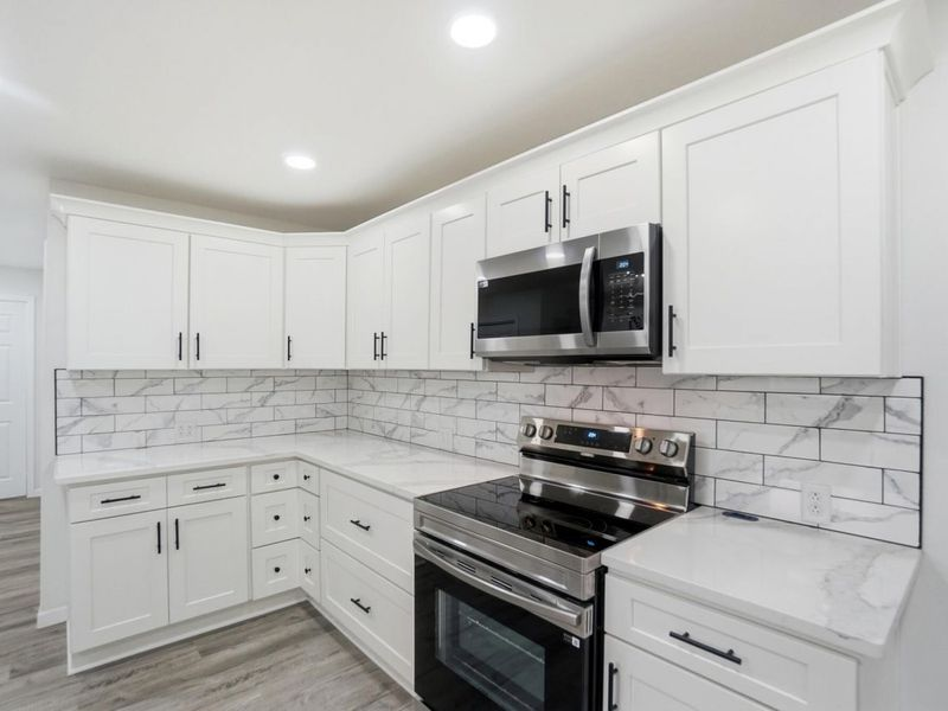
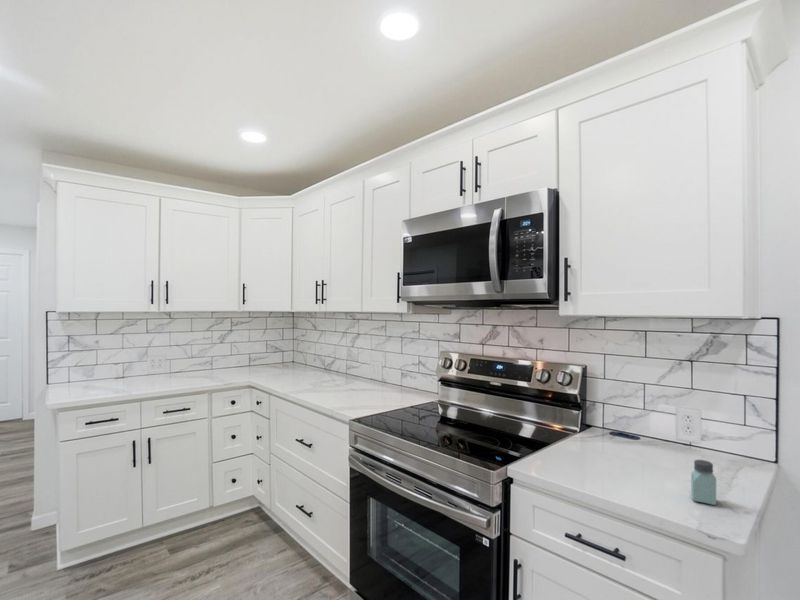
+ saltshaker [690,459,717,506]
